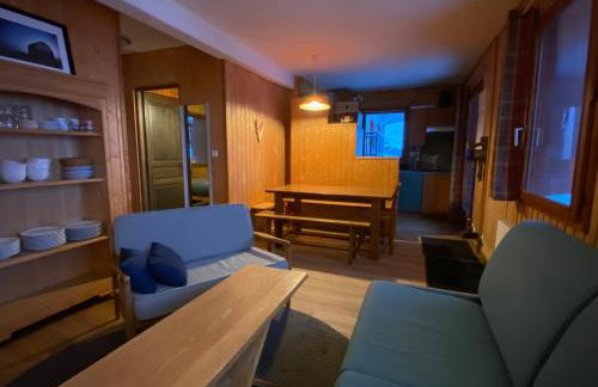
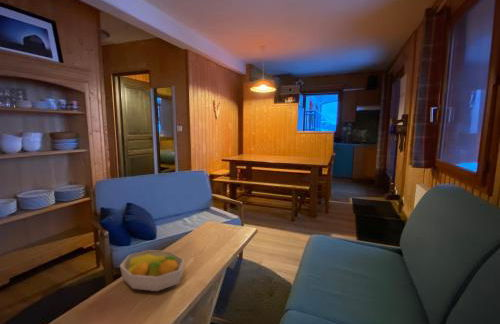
+ fruit bowl [119,249,185,292]
